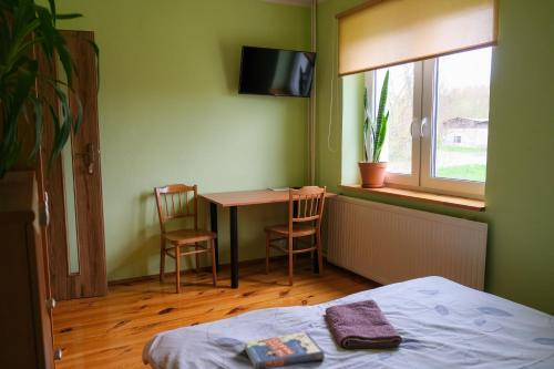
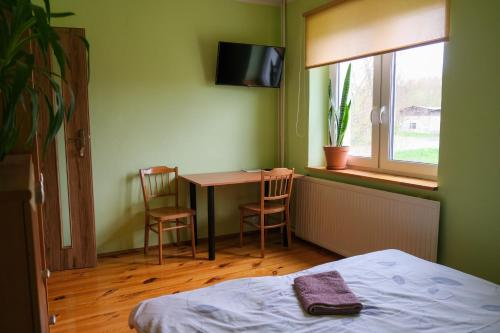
- book [243,331,326,369]
